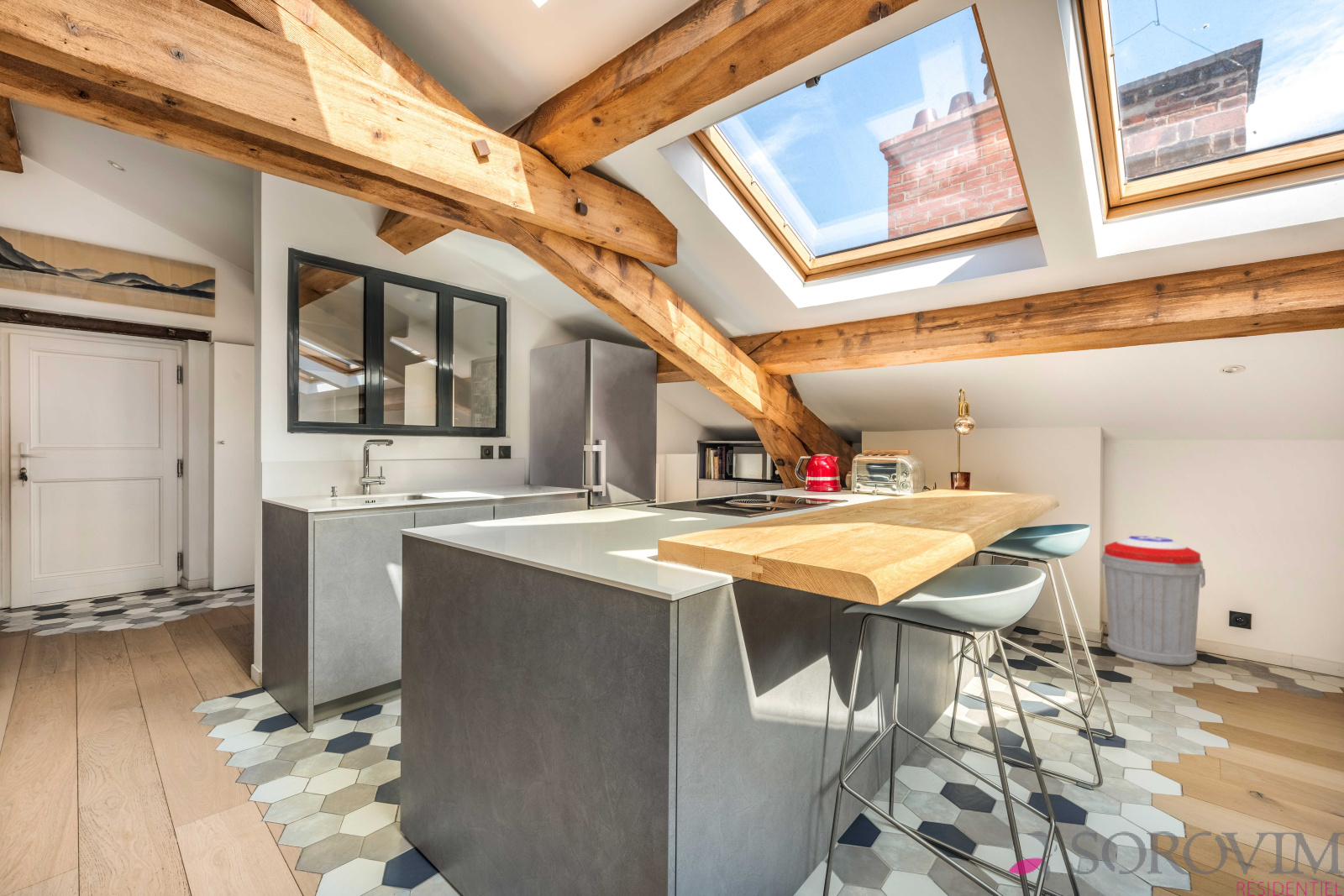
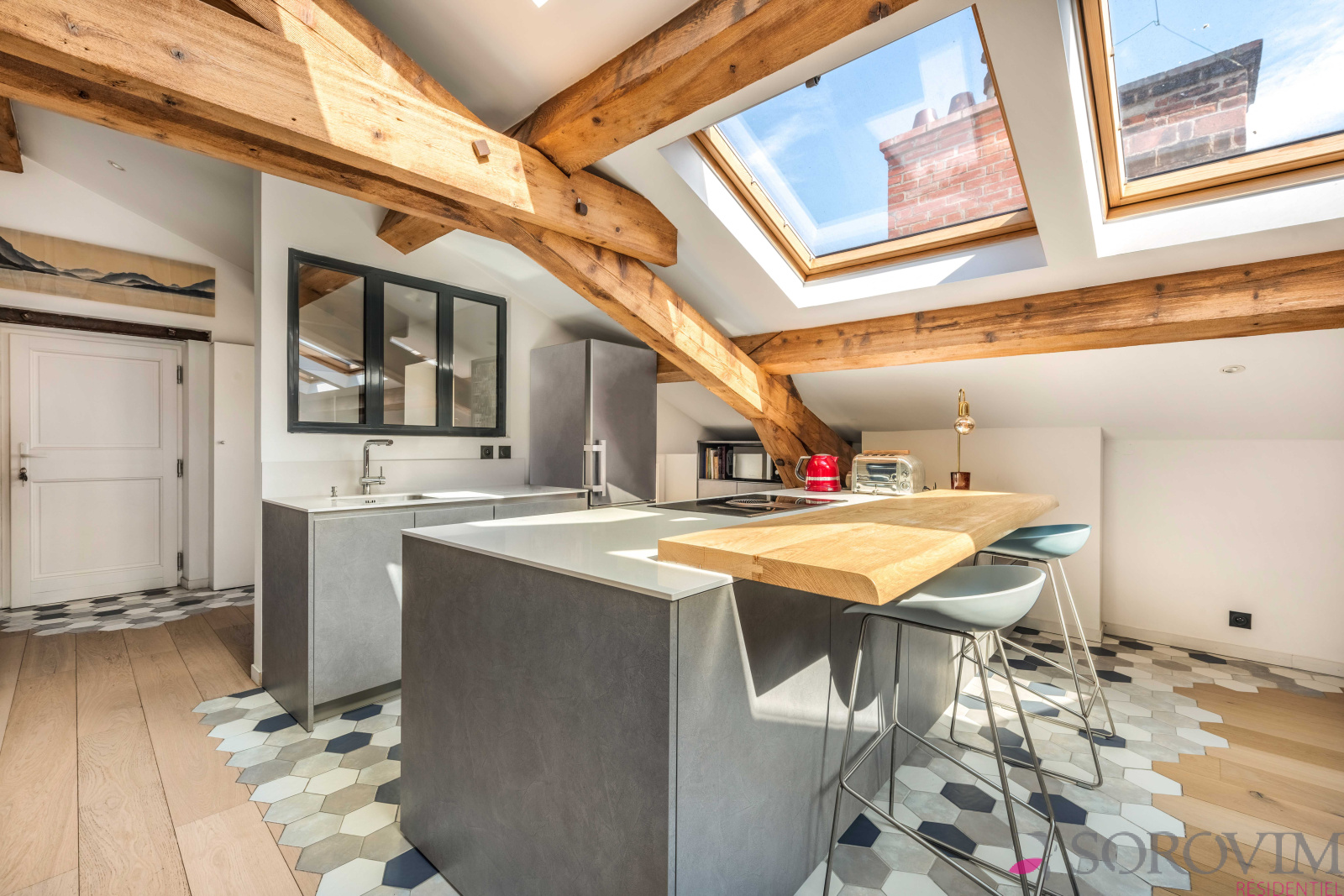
- trash can [1100,535,1206,666]
